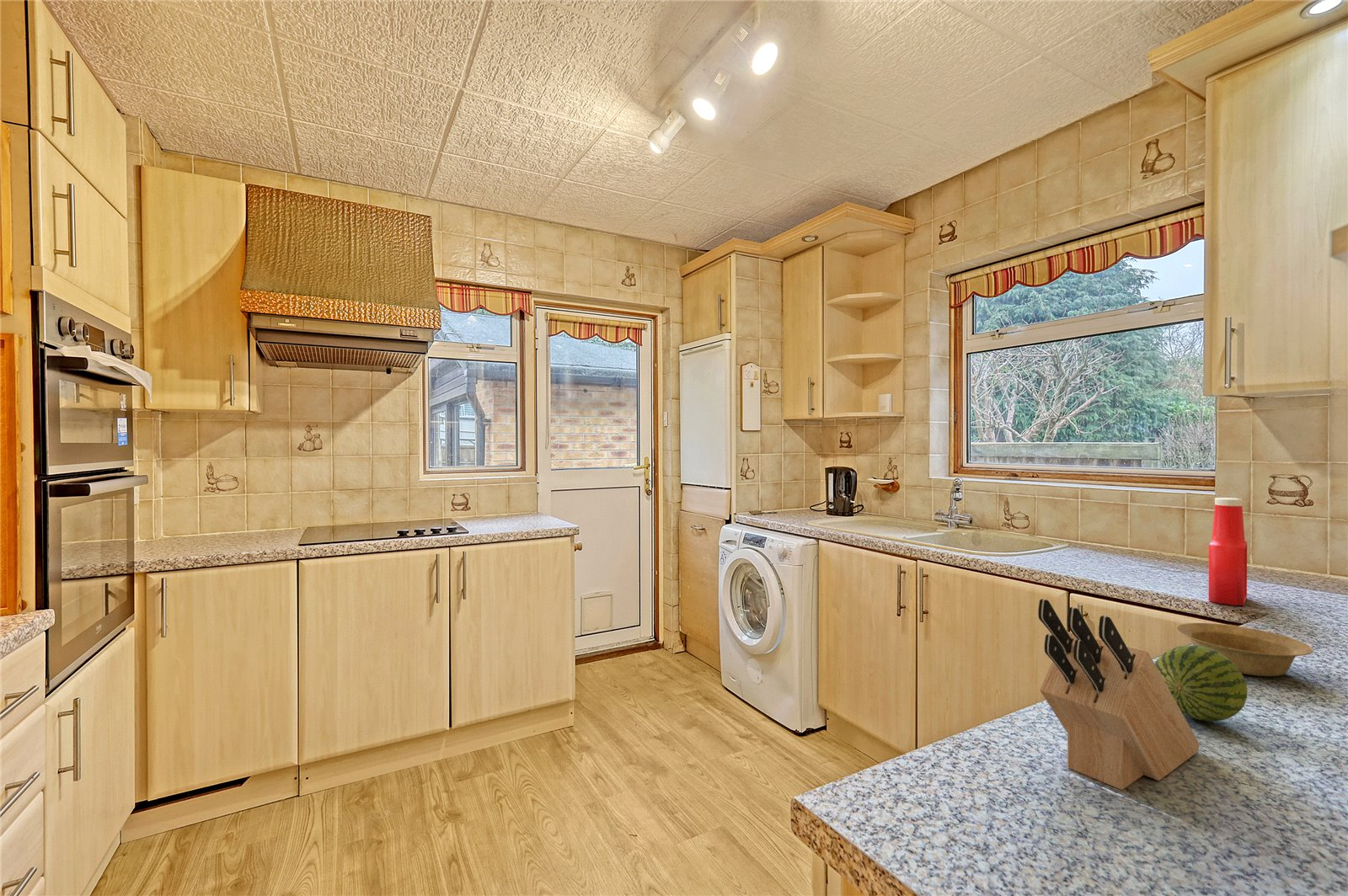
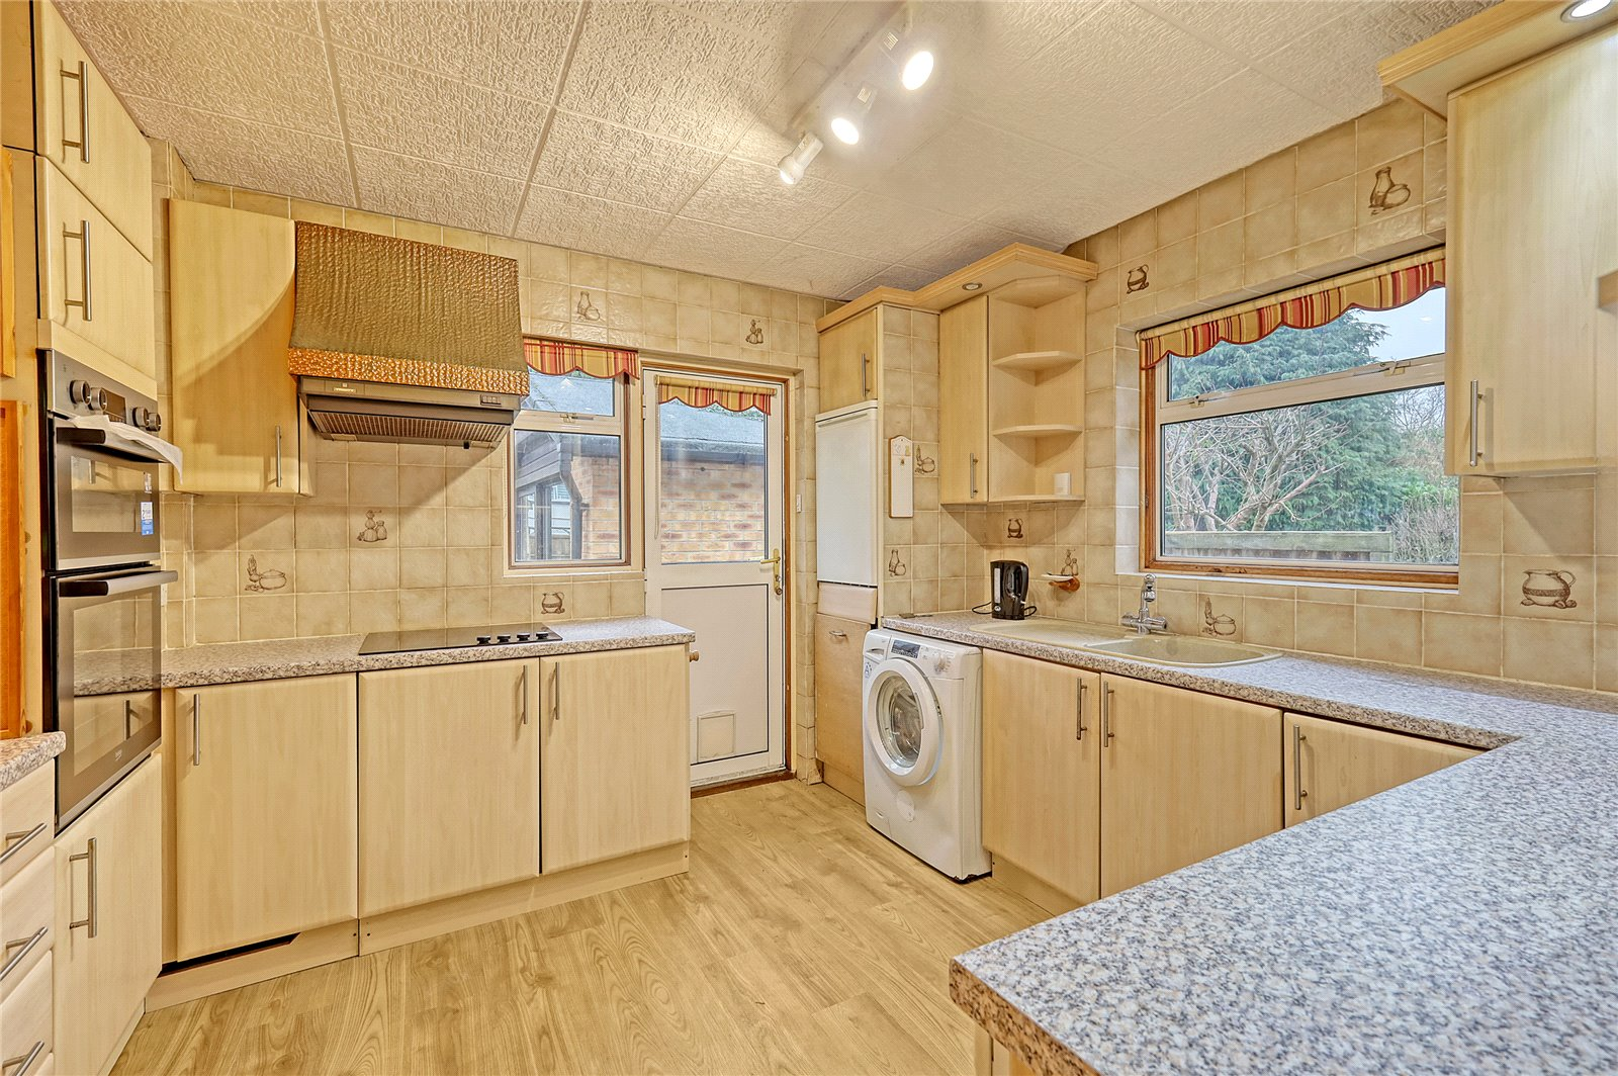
- soap bottle [1208,497,1248,606]
- knife block [1037,598,1201,791]
- fruit [1154,644,1249,722]
- bowl [1175,622,1313,677]
